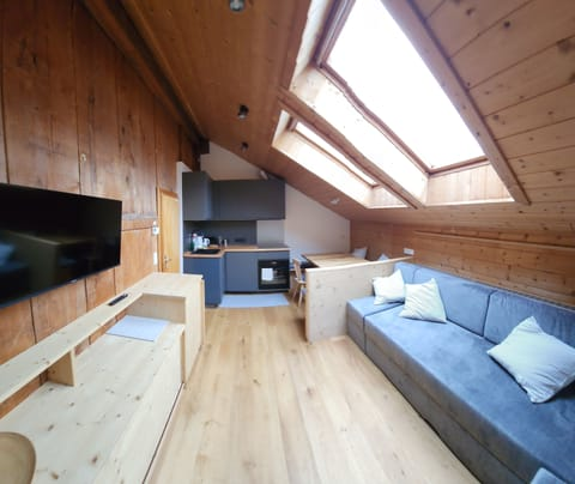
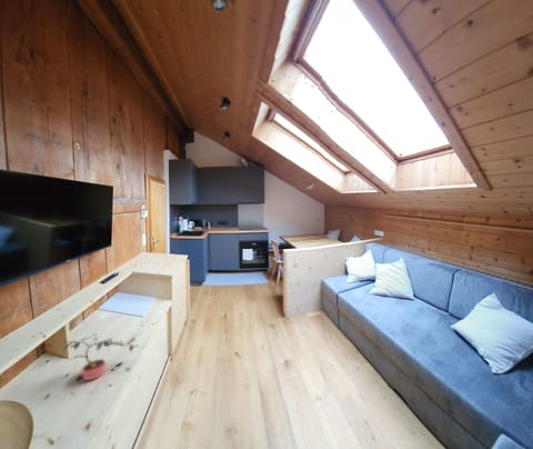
+ potted plant [60,333,139,381]
